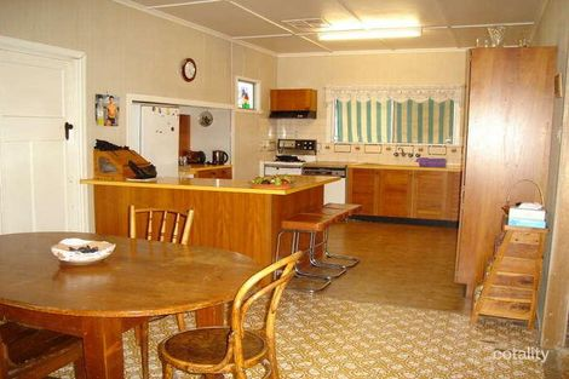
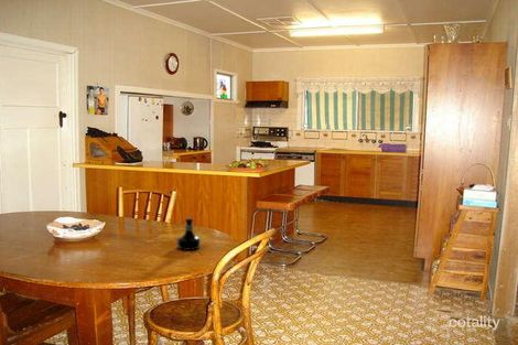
+ tequila bottle [176,217,202,251]
